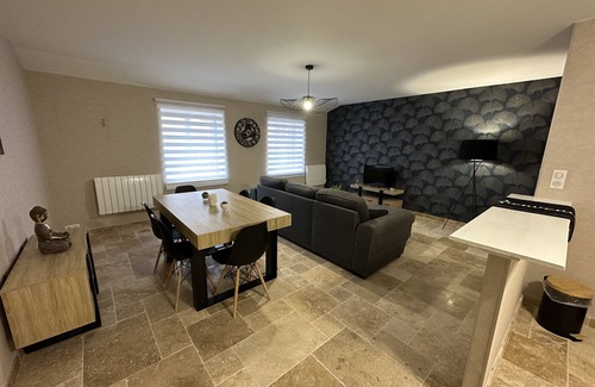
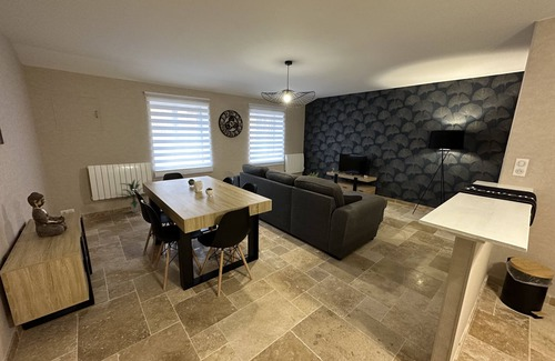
+ indoor plant [119,178,149,213]
